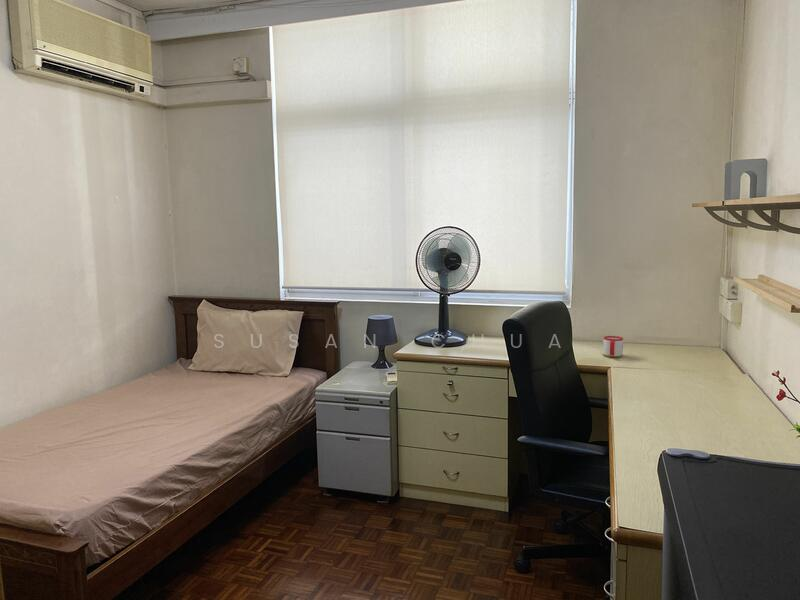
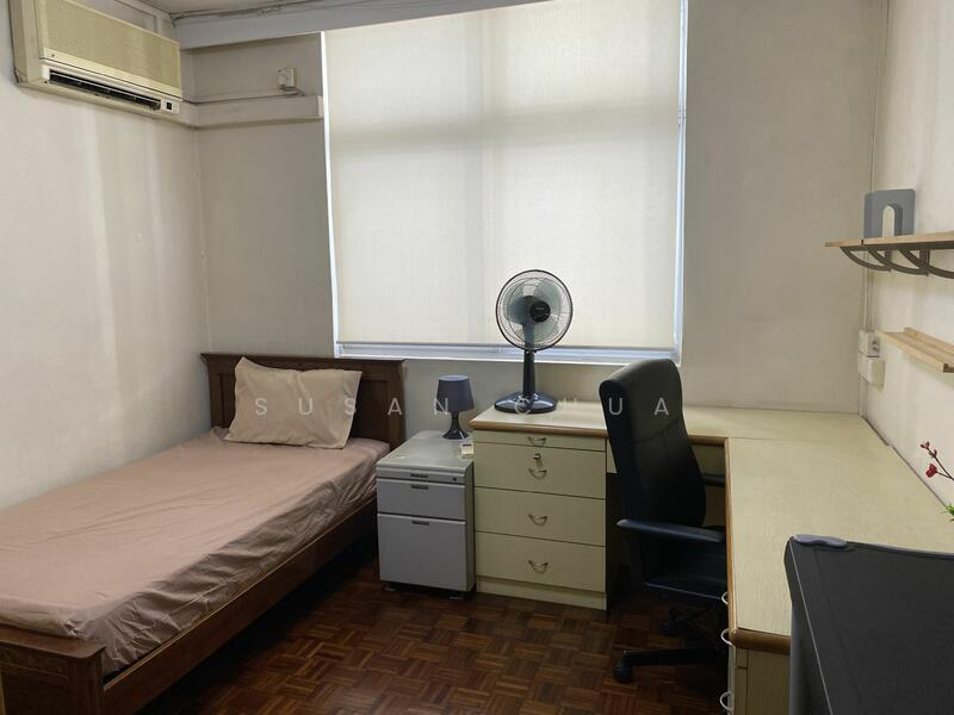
- mug [602,335,624,358]
